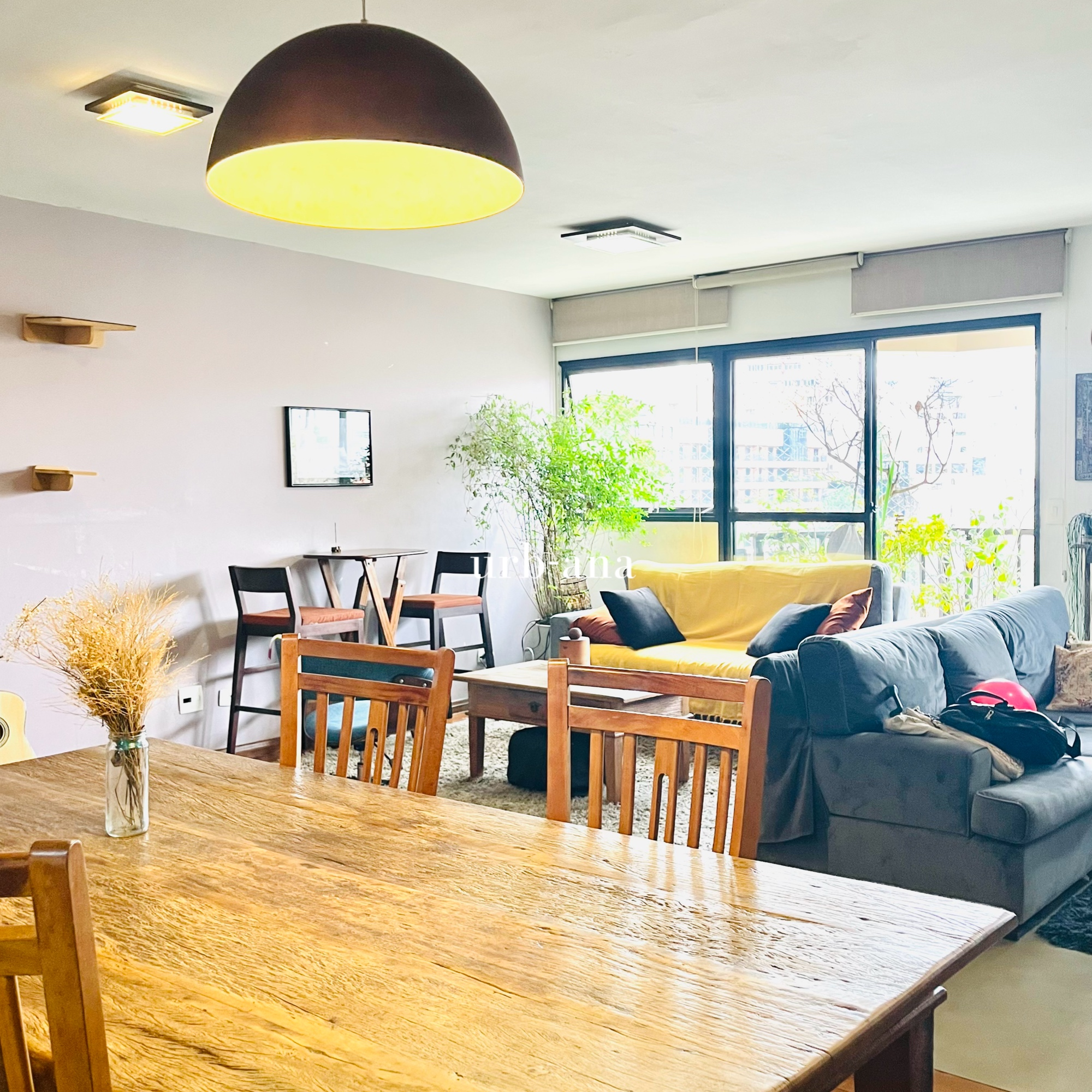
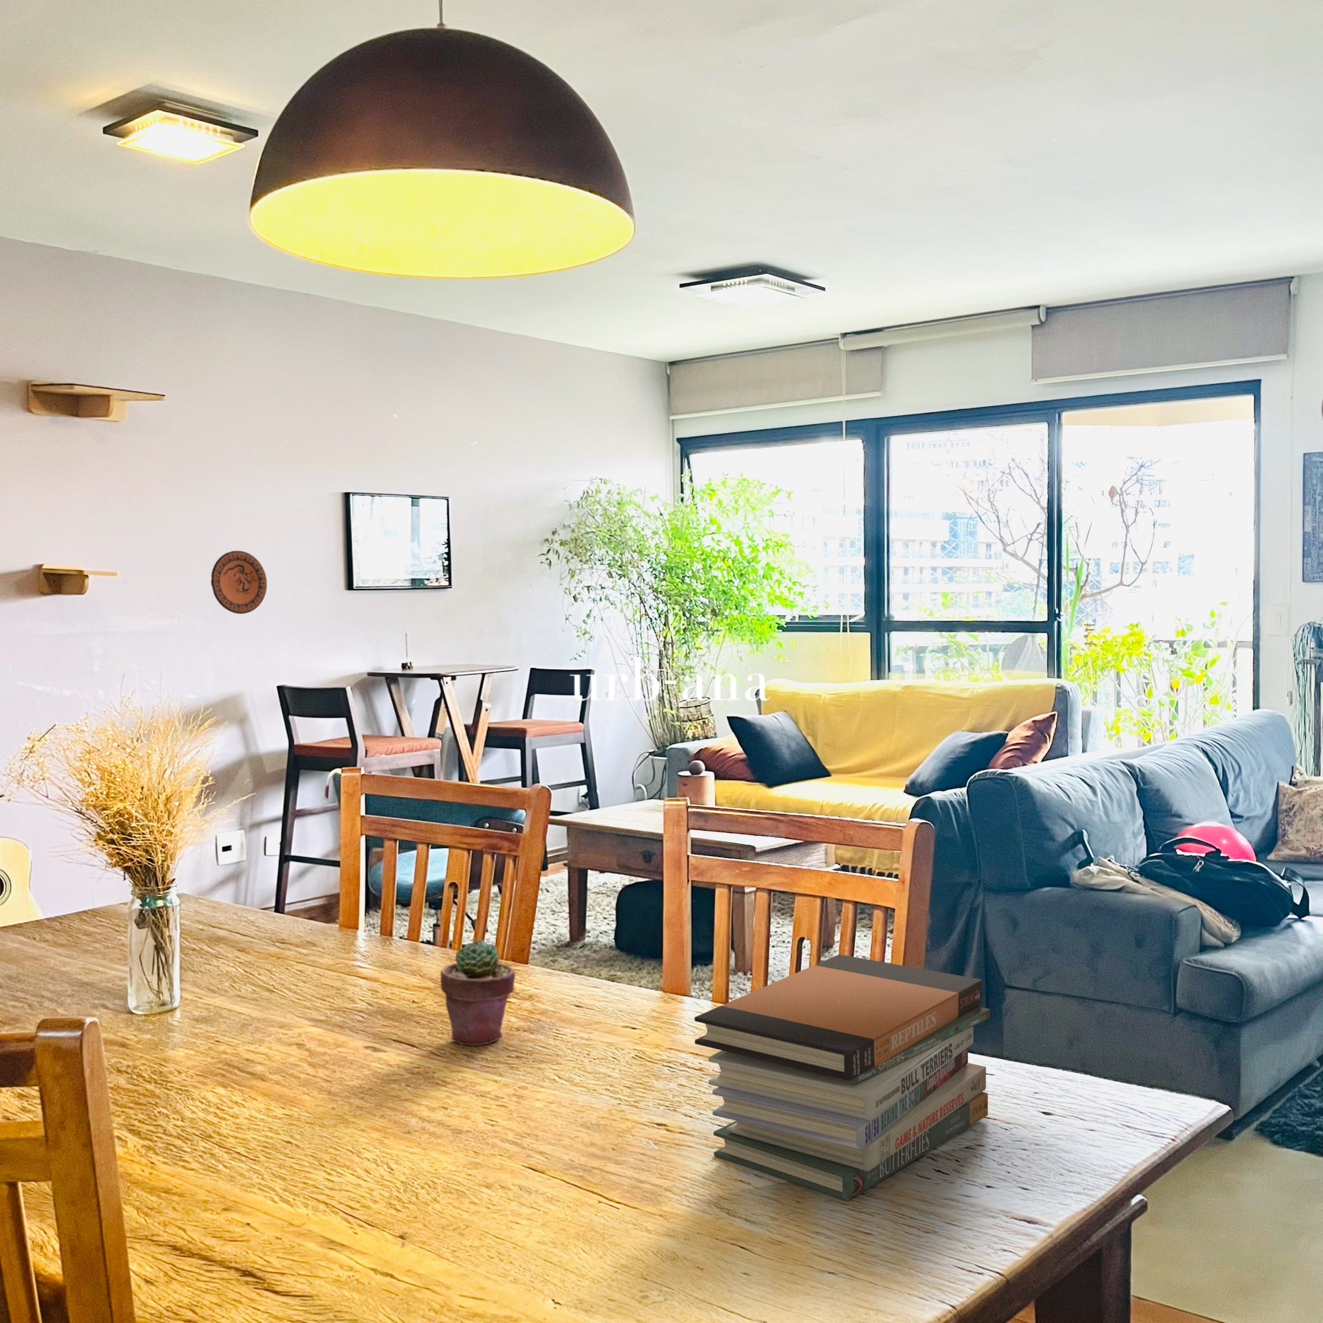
+ potted succulent [440,939,516,1046]
+ book stack [694,953,991,1202]
+ decorative plate [211,550,268,614]
